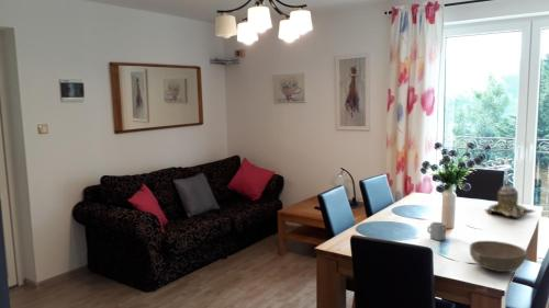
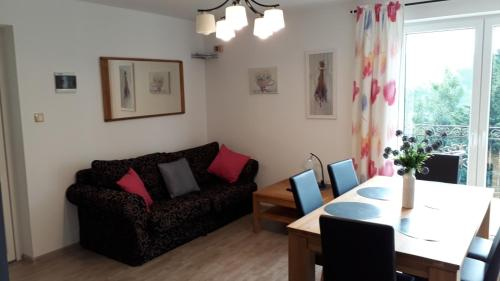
- cup [426,220,447,241]
- bowl [469,240,528,273]
- teapot [484,181,537,218]
